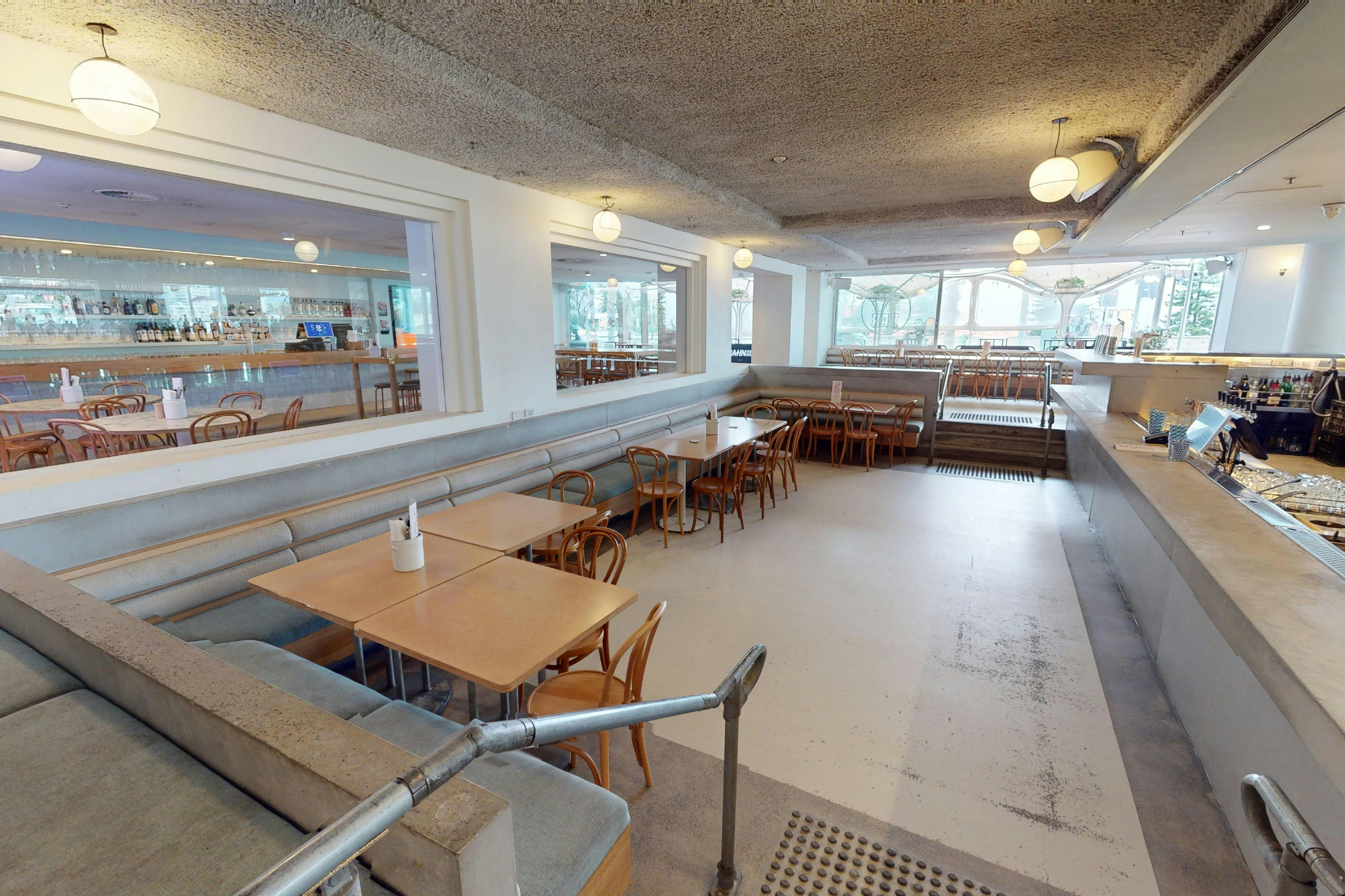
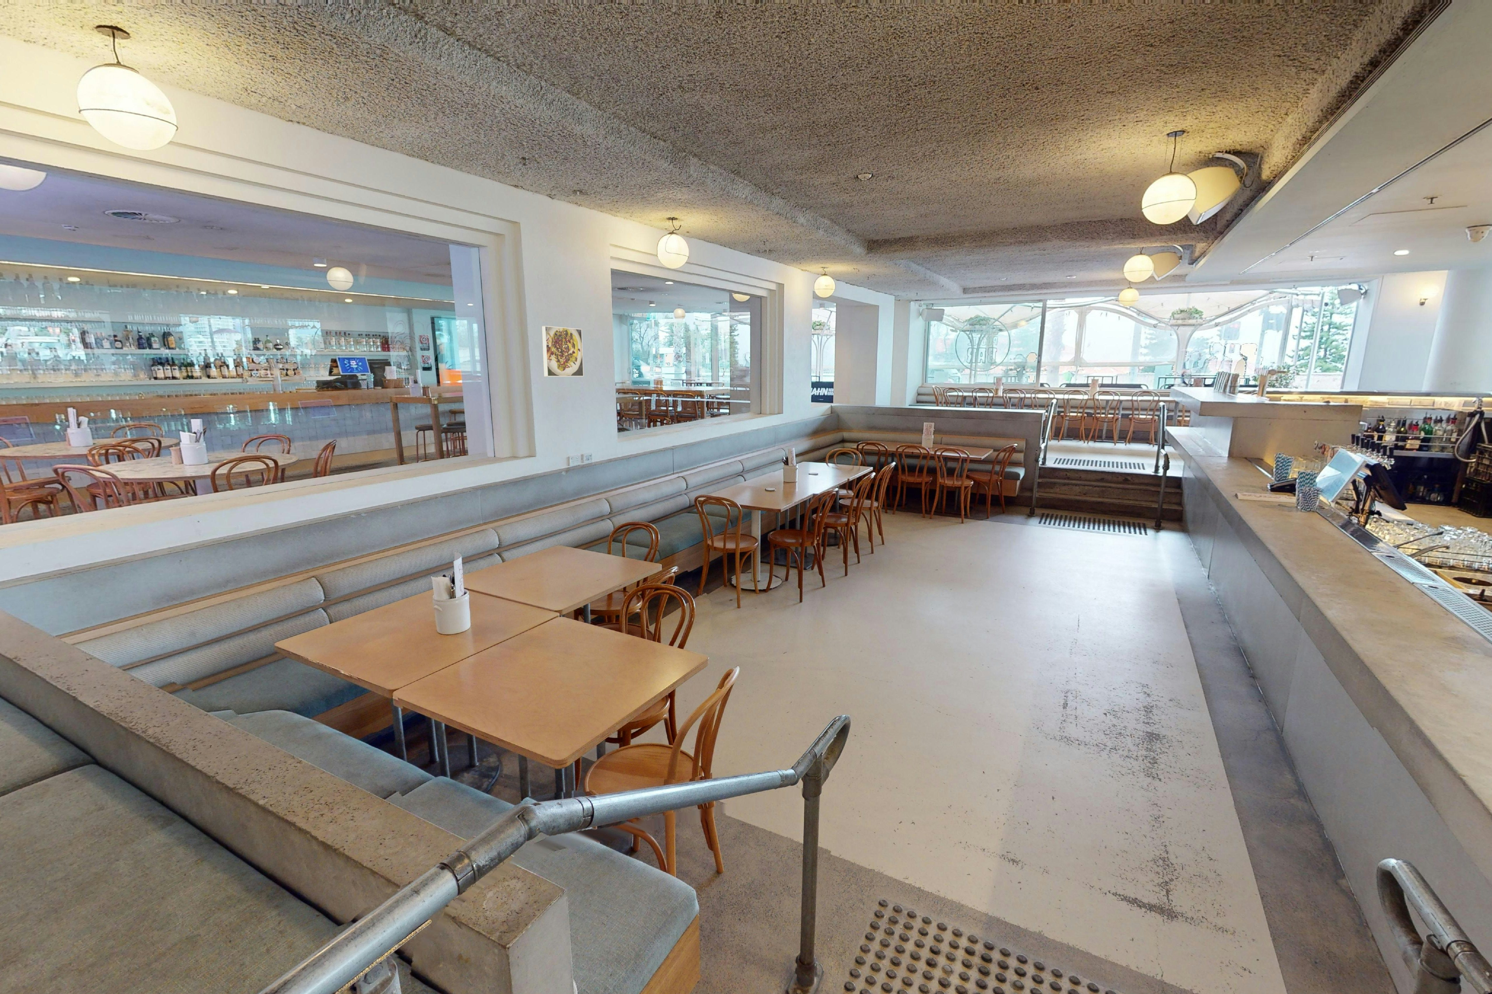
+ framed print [541,325,583,377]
